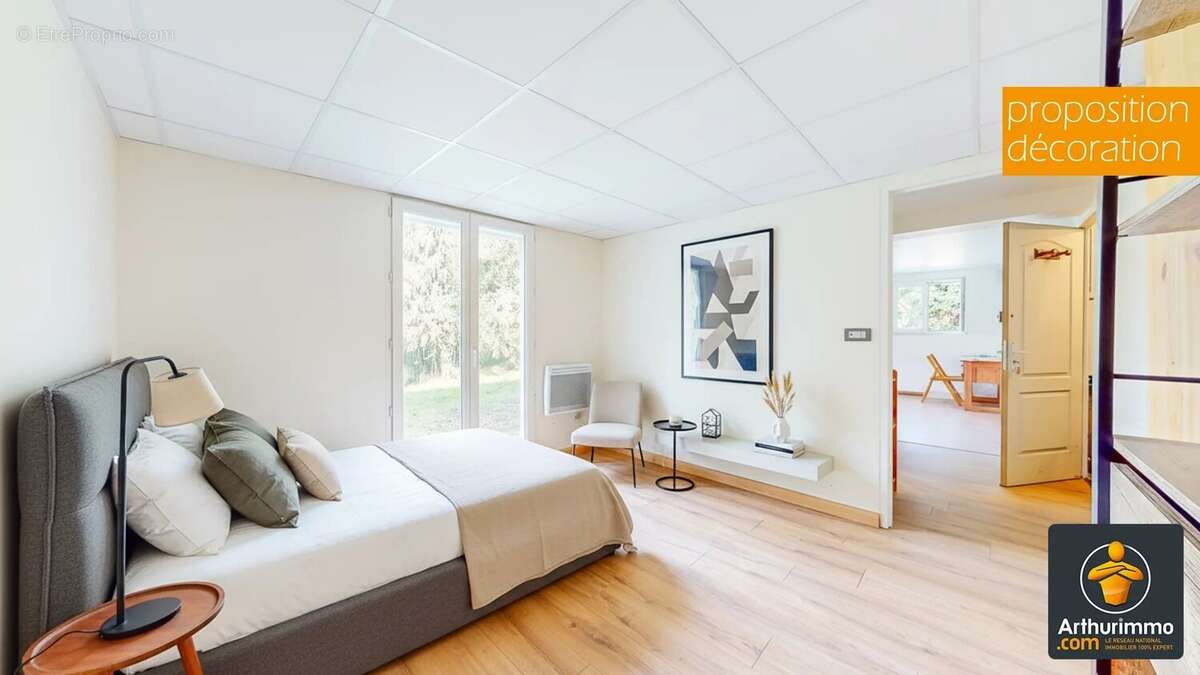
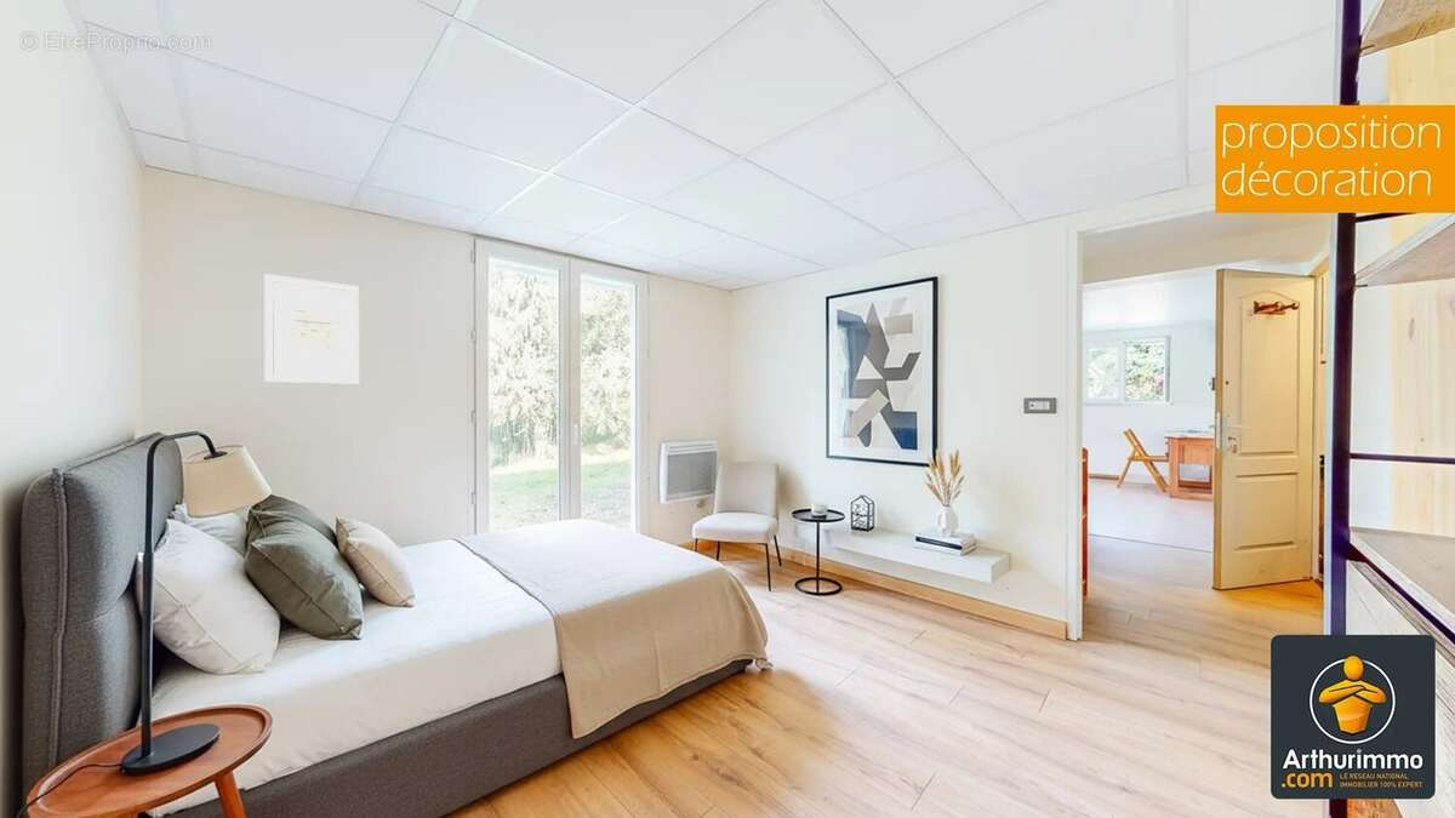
+ wall art [263,273,360,385]
